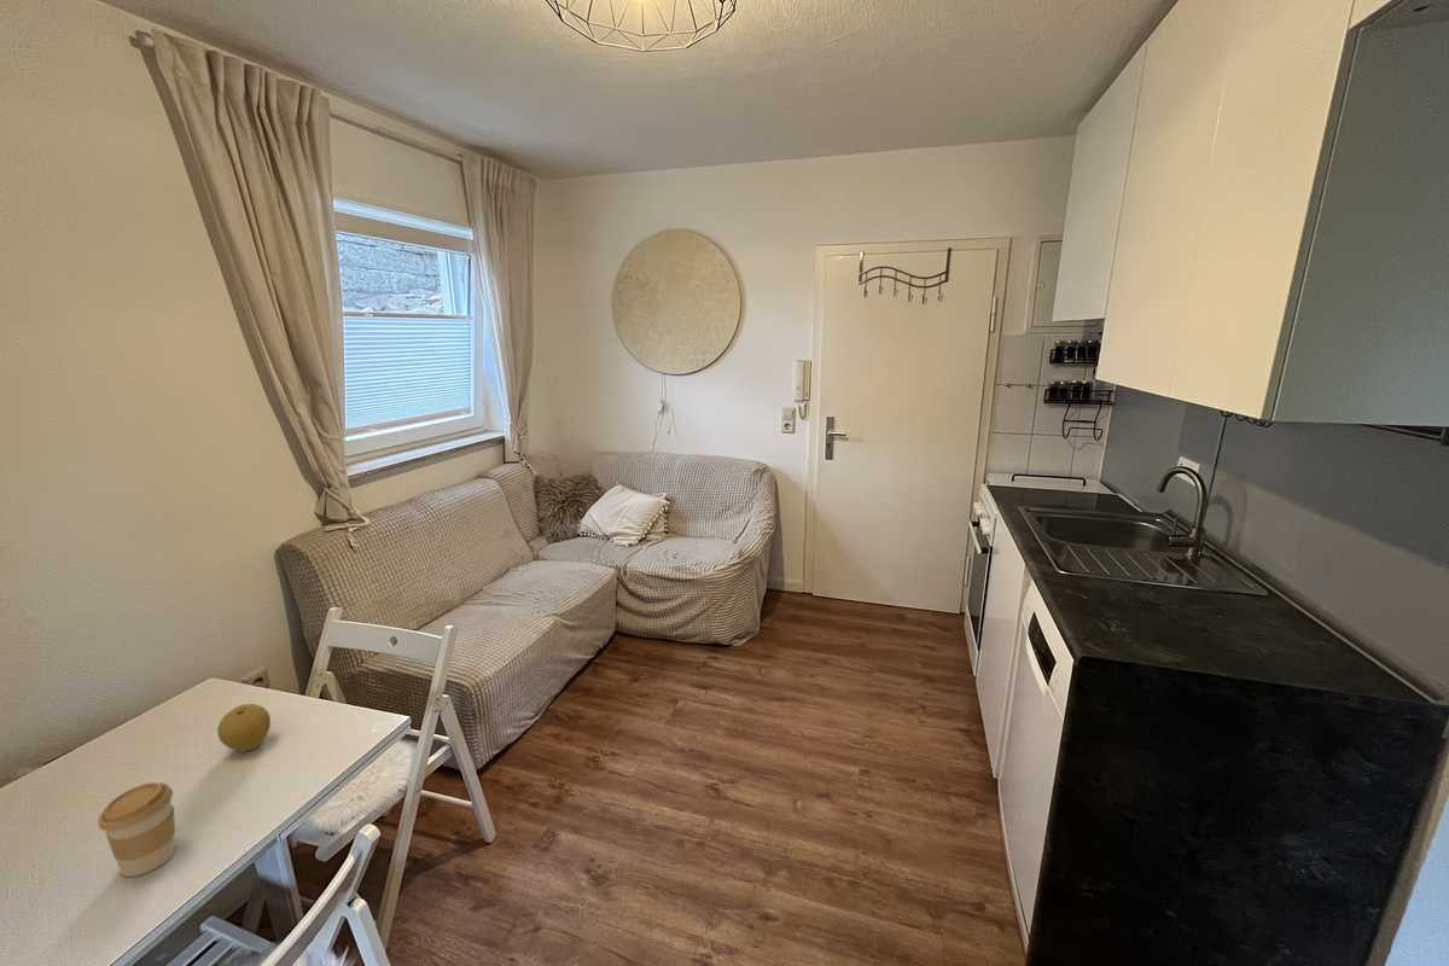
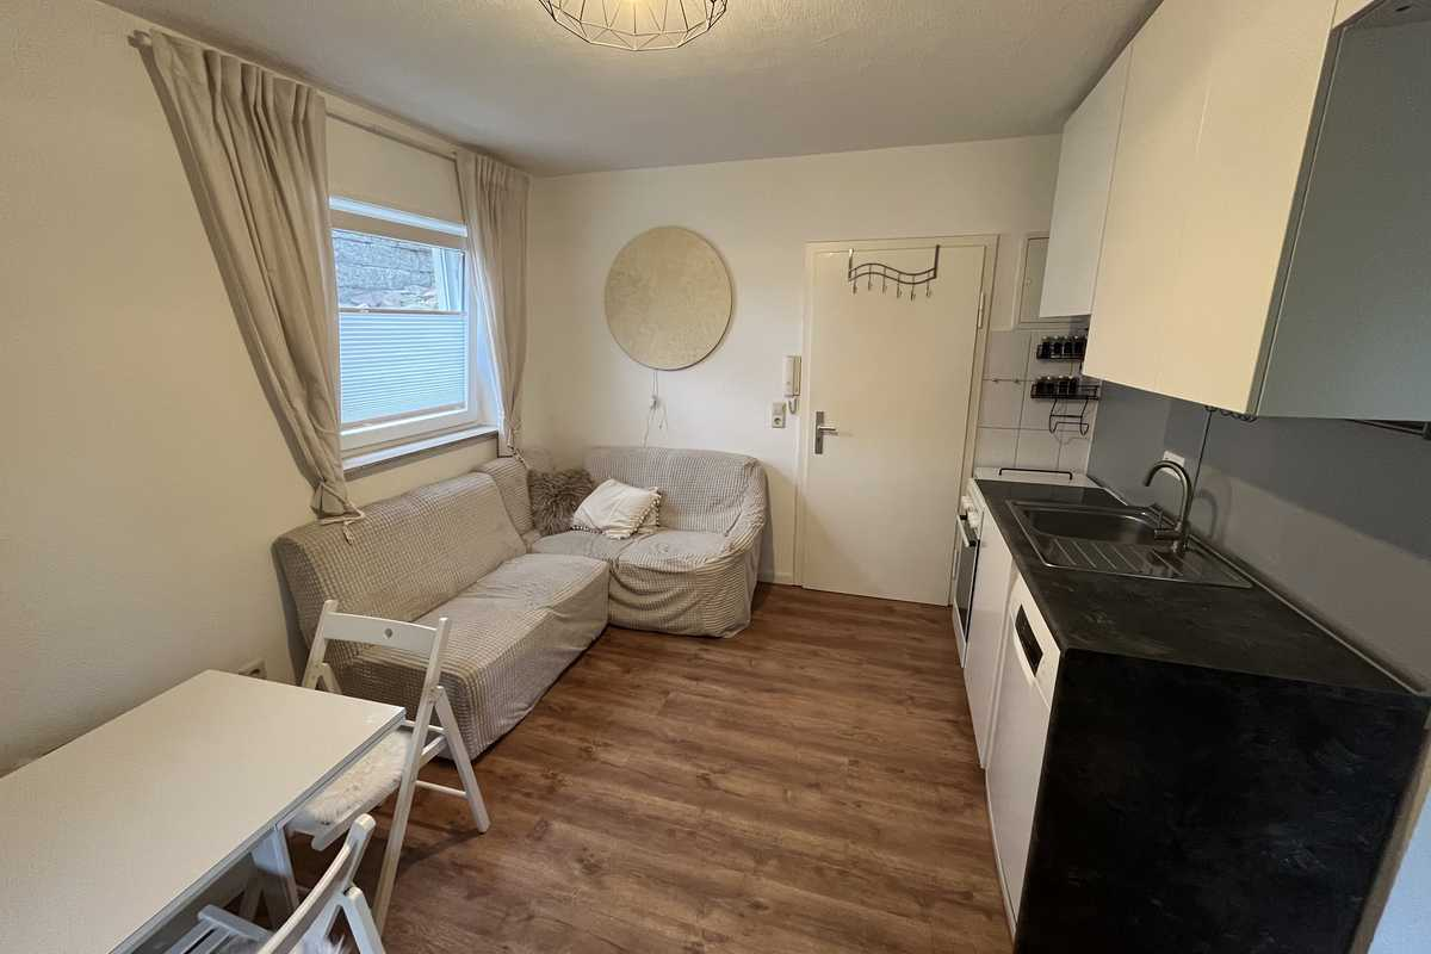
- fruit [216,703,272,753]
- coffee cup [97,781,176,878]
